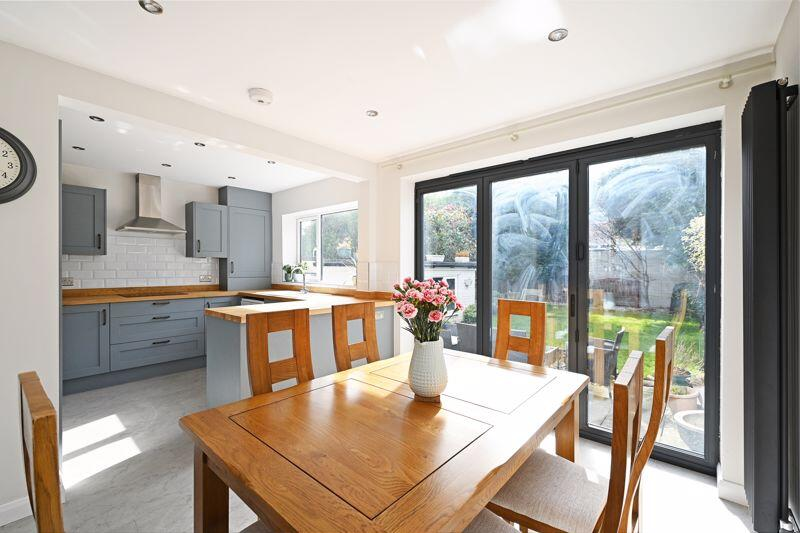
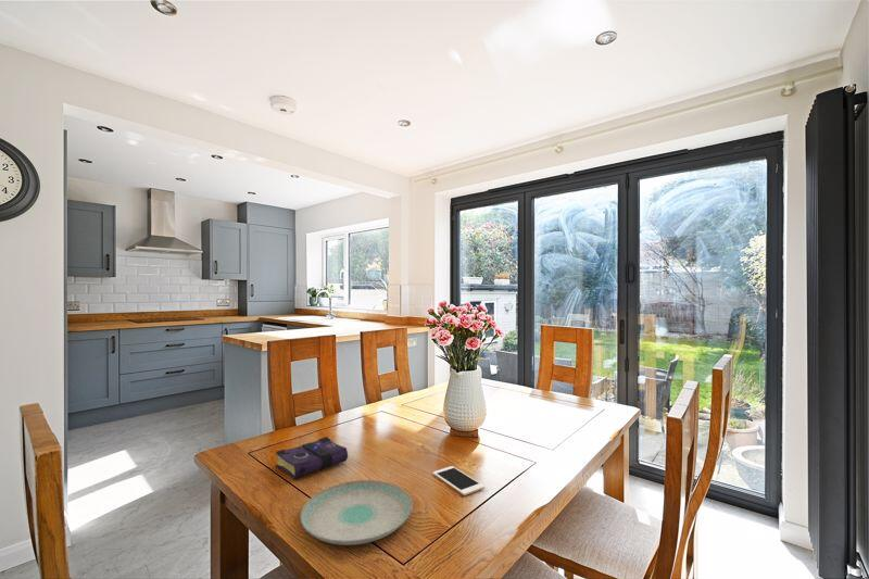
+ plate [299,479,414,546]
+ cell phone [432,465,486,496]
+ book [275,436,349,480]
